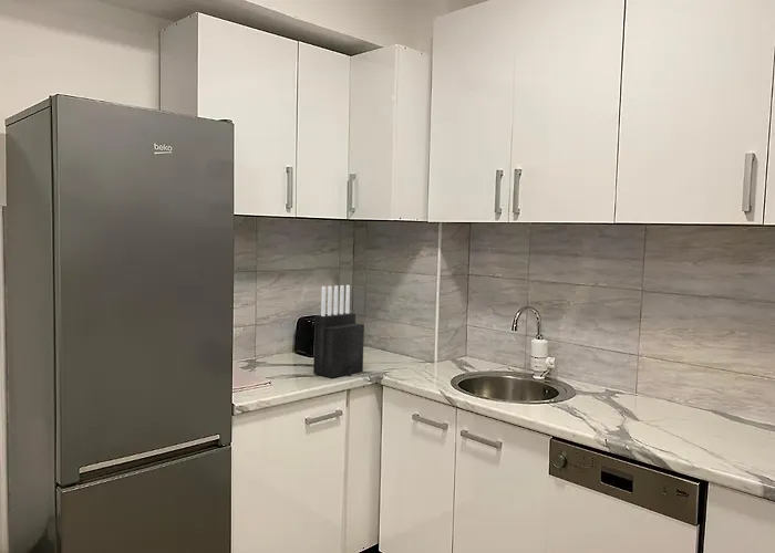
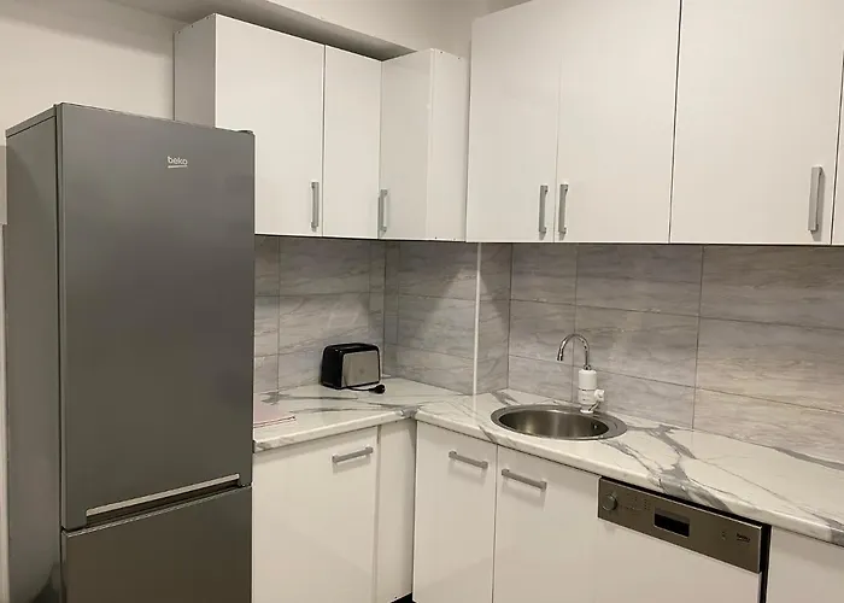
- knife block [312,284,365,379]
